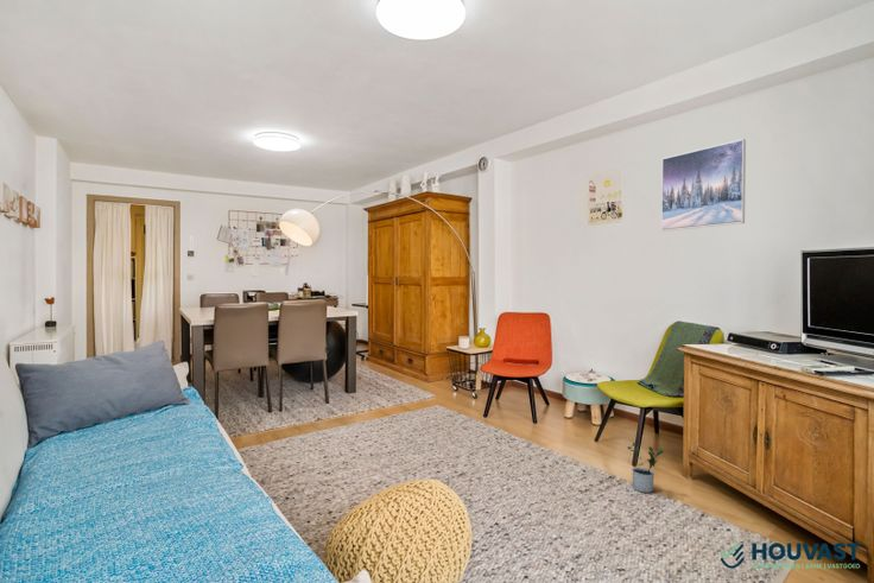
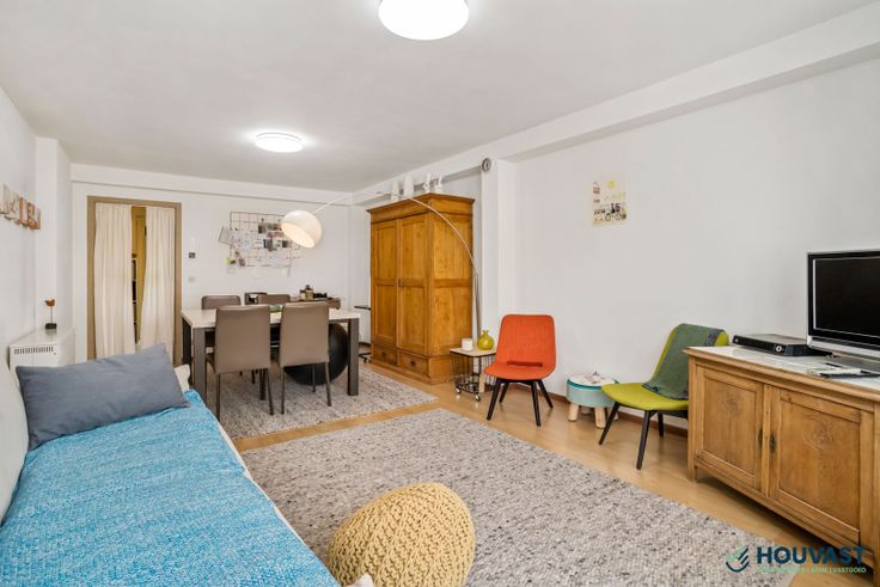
- potted plant [626,441,665,494]
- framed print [660,138,747,233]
